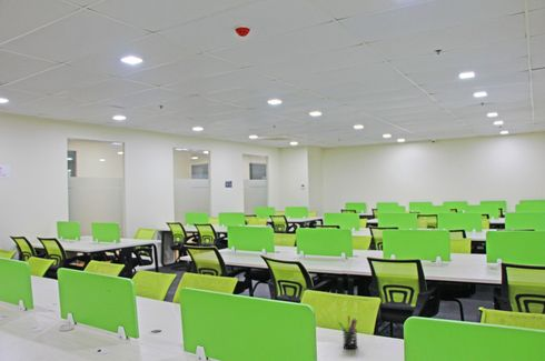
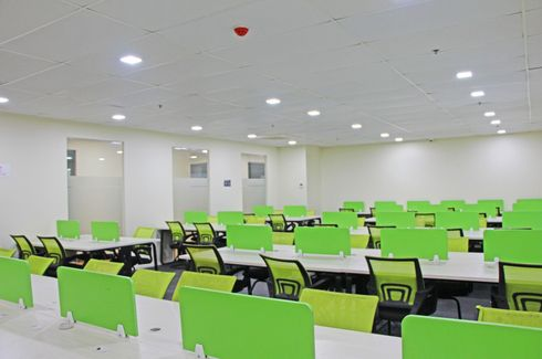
- pen holder [338,314,358,350]
